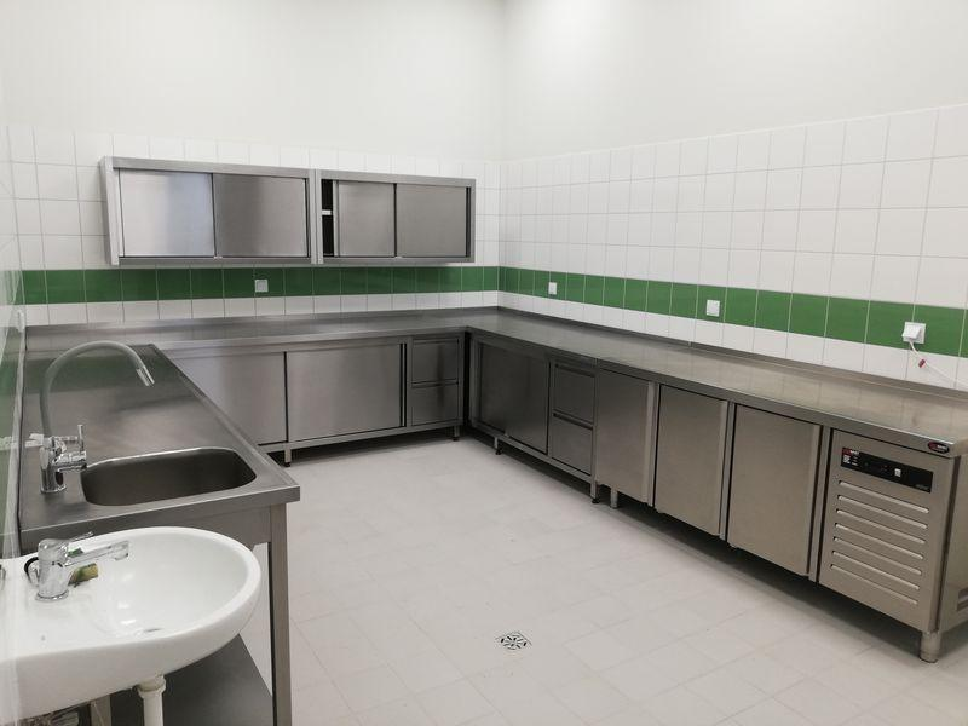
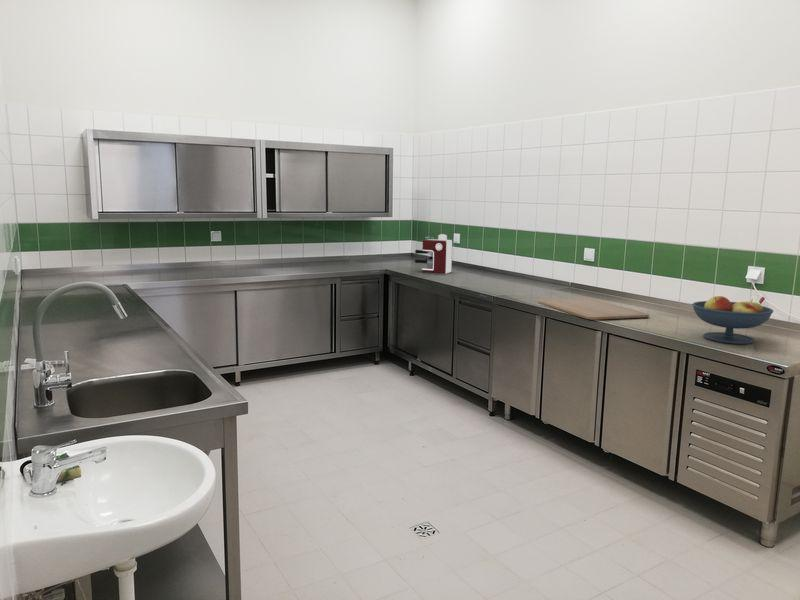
+ fruit bowl [691,295,774,345]
+ chopping board [537,297,650,321]
+ coffee maker [414,233,453,275]
